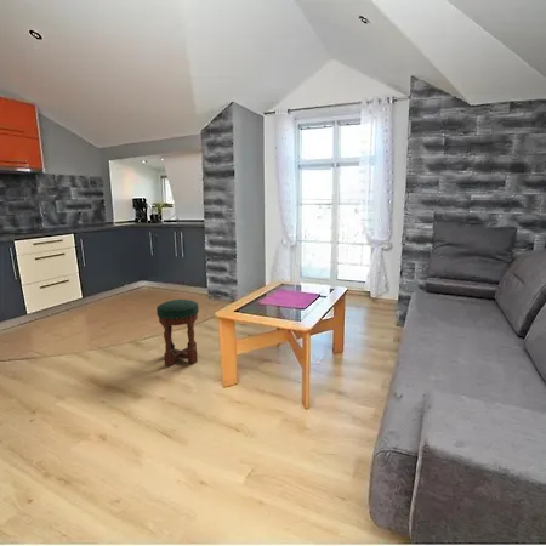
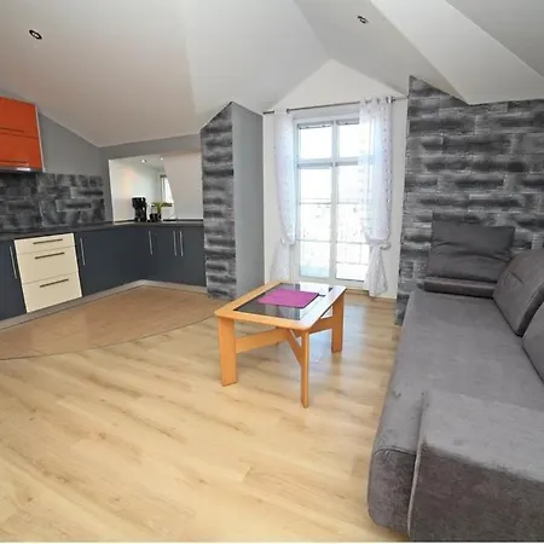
- stool [155,298,200,368]
